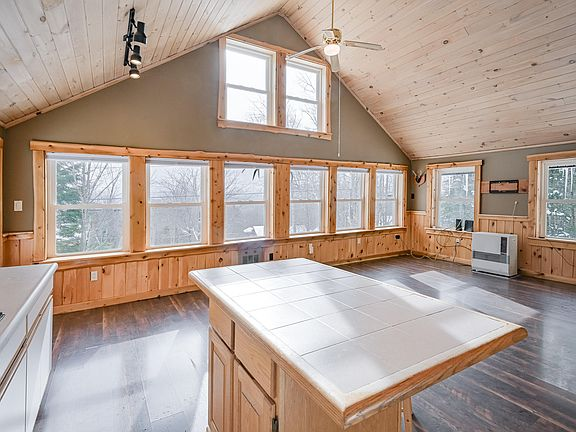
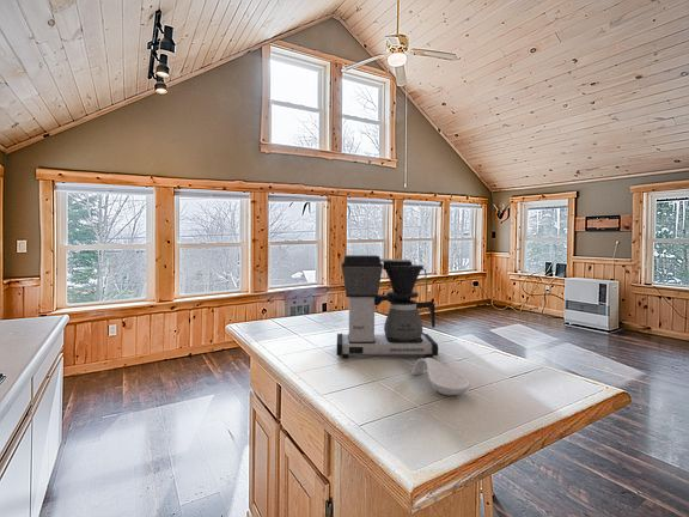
+ spoon rest [410,358,471,396]
+ coffee maker [336,254,439,360]
